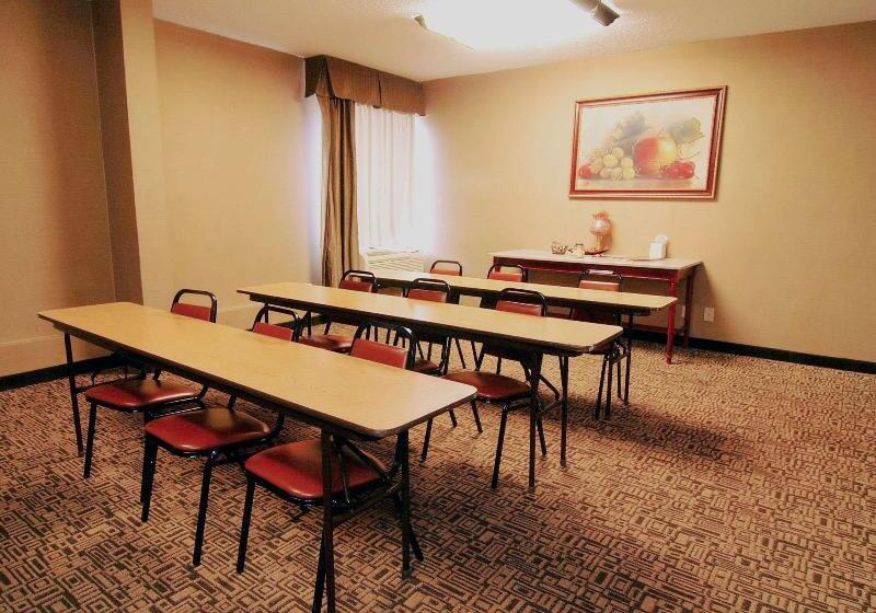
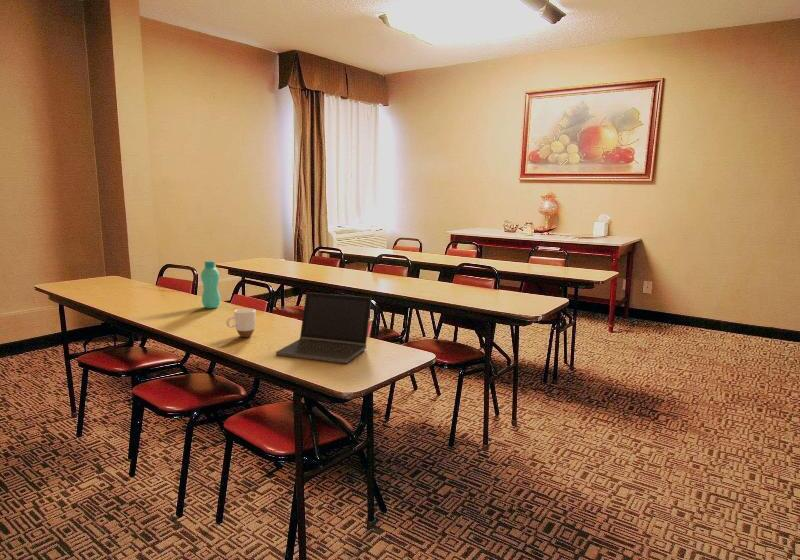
+ laptop computer [275,292,373,364]
+ mug [225,307,257,338]
+ bottle [200,260,221,309]
